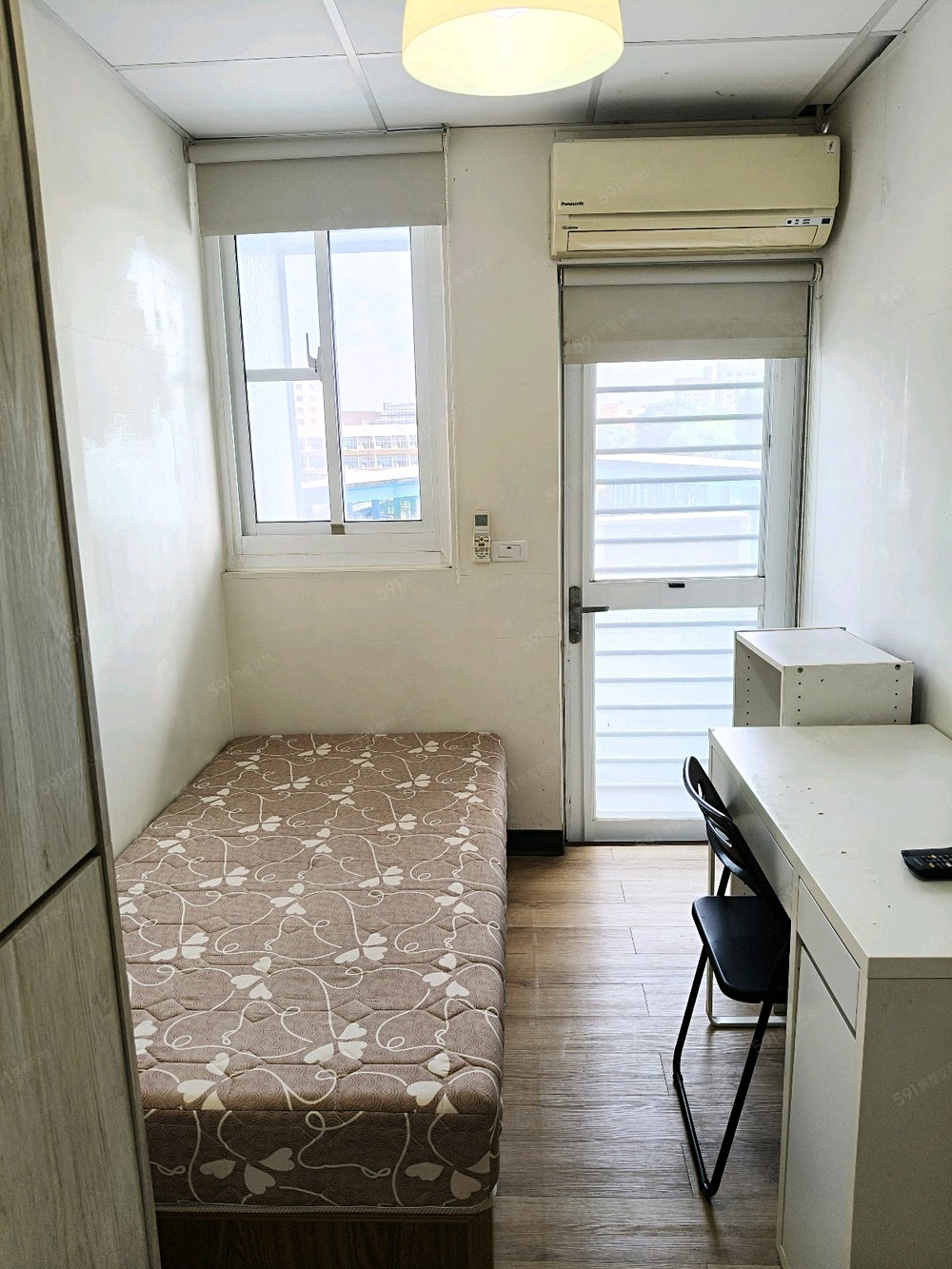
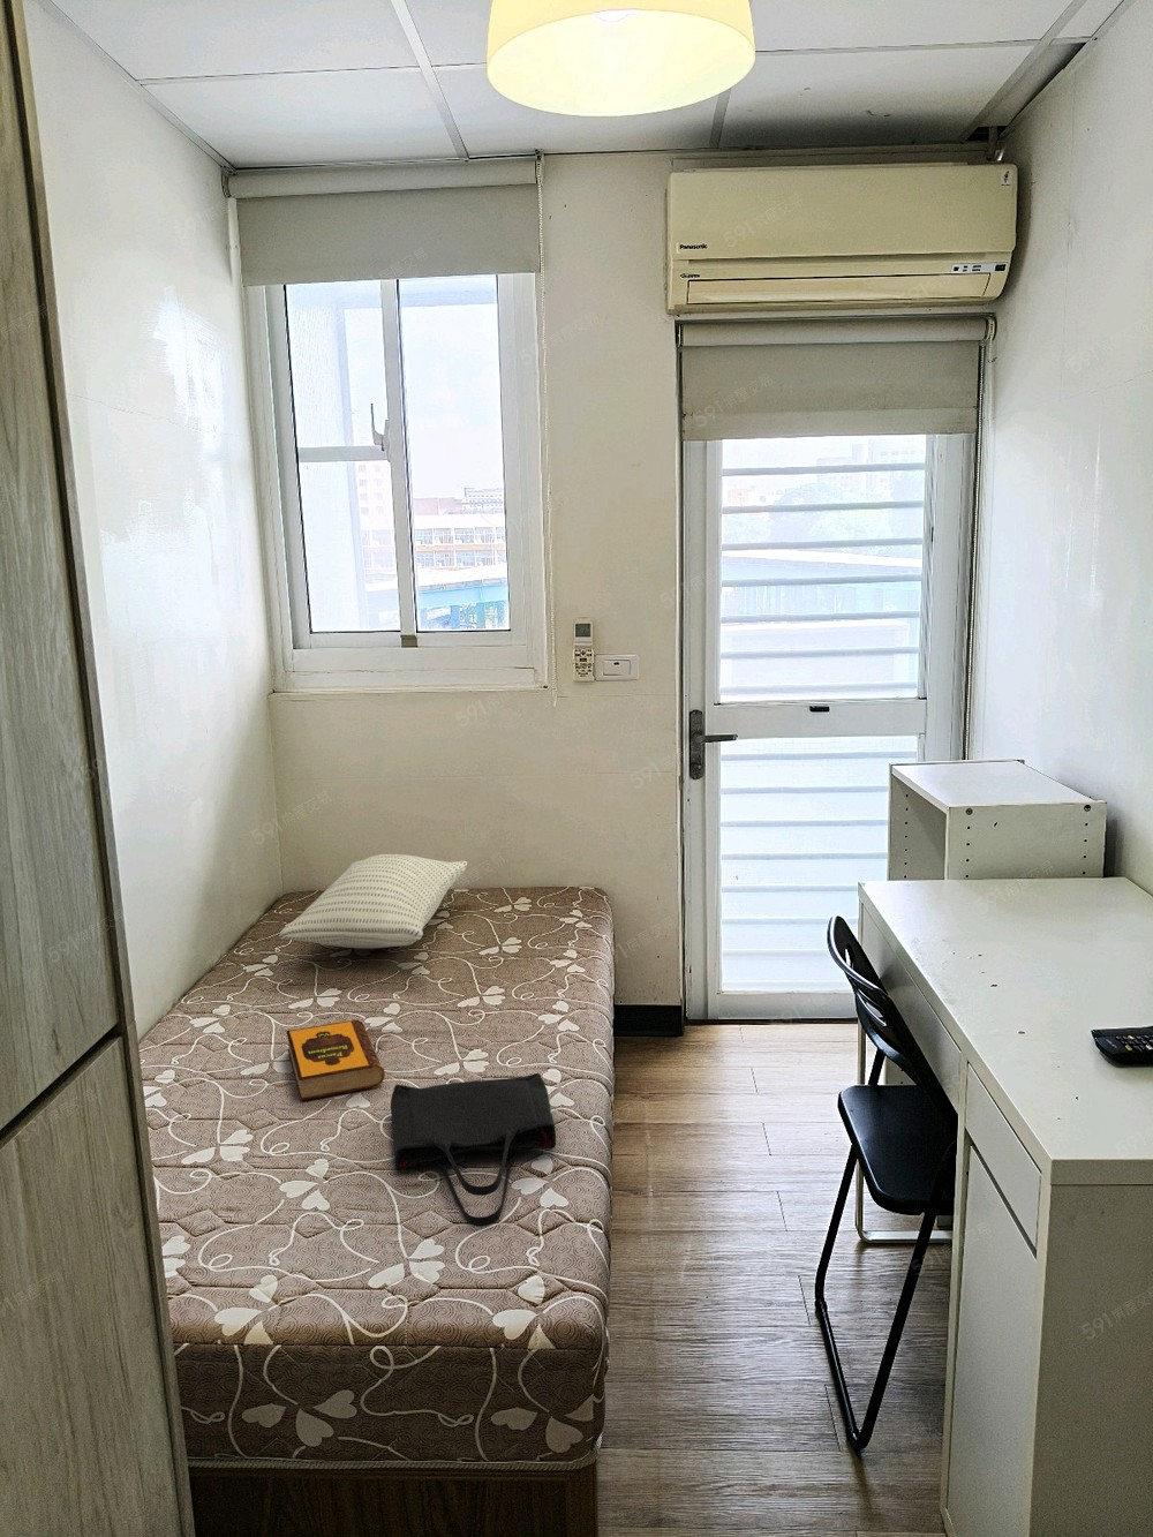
+ hardback book [285,1019,386,1102]
+ pillow [277,853,469,948]
+ tote bag [390,1072,557,1227]
